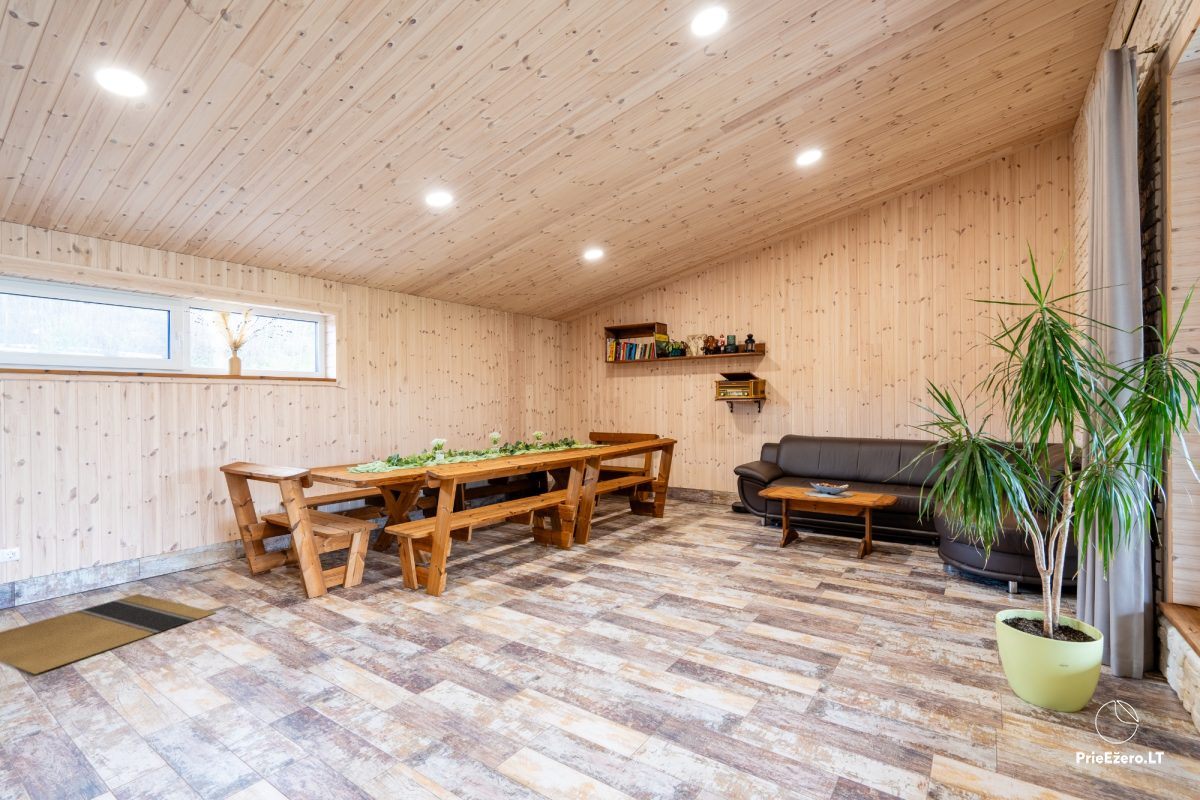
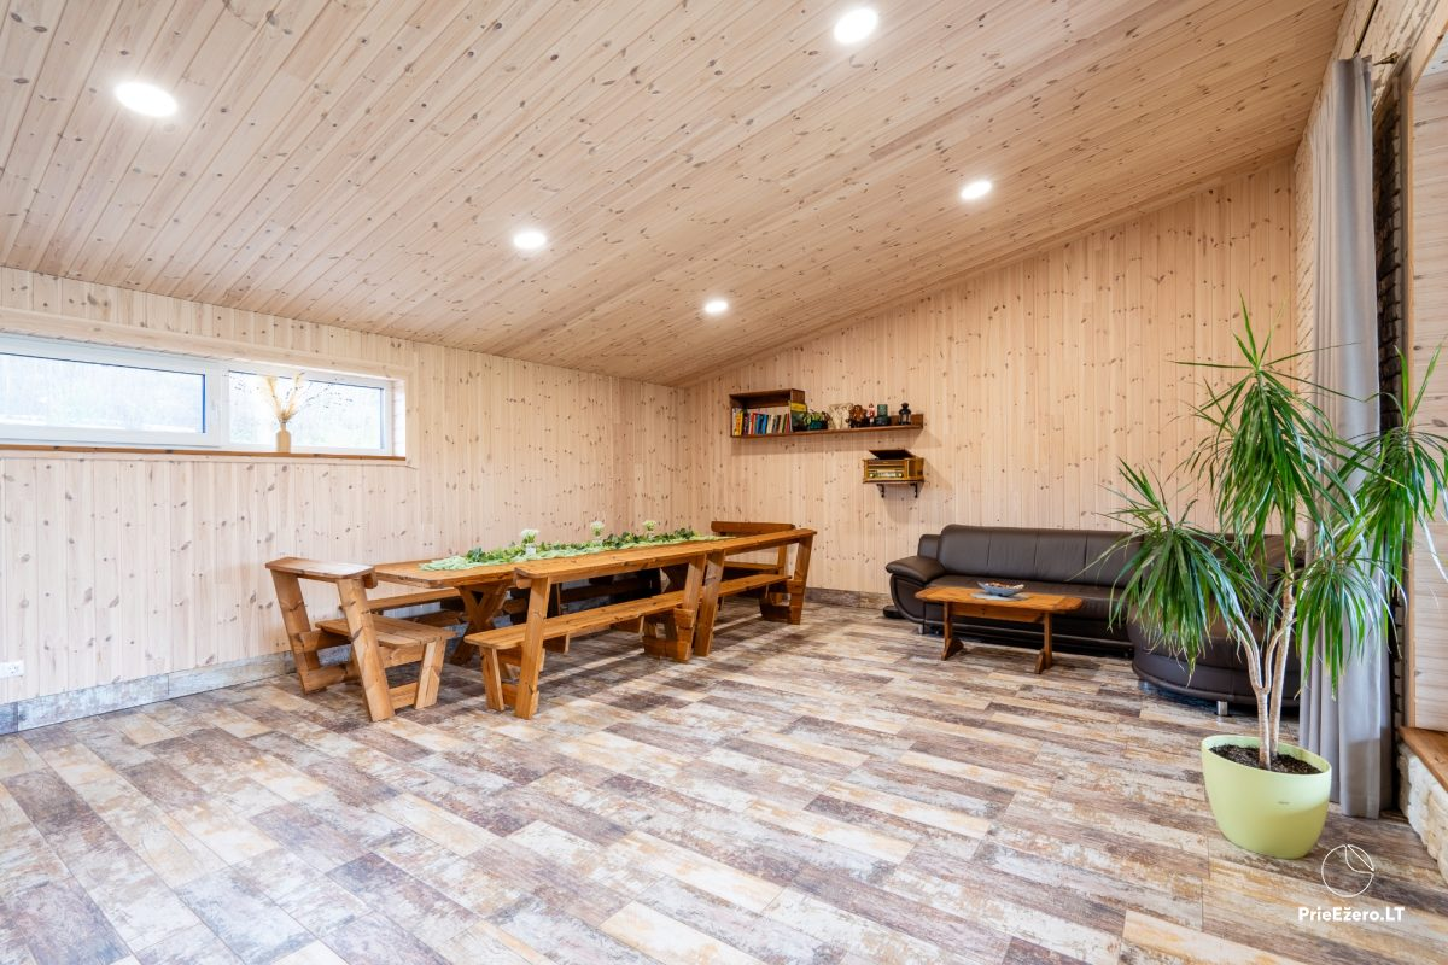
- door mat [0,593,217,675]
